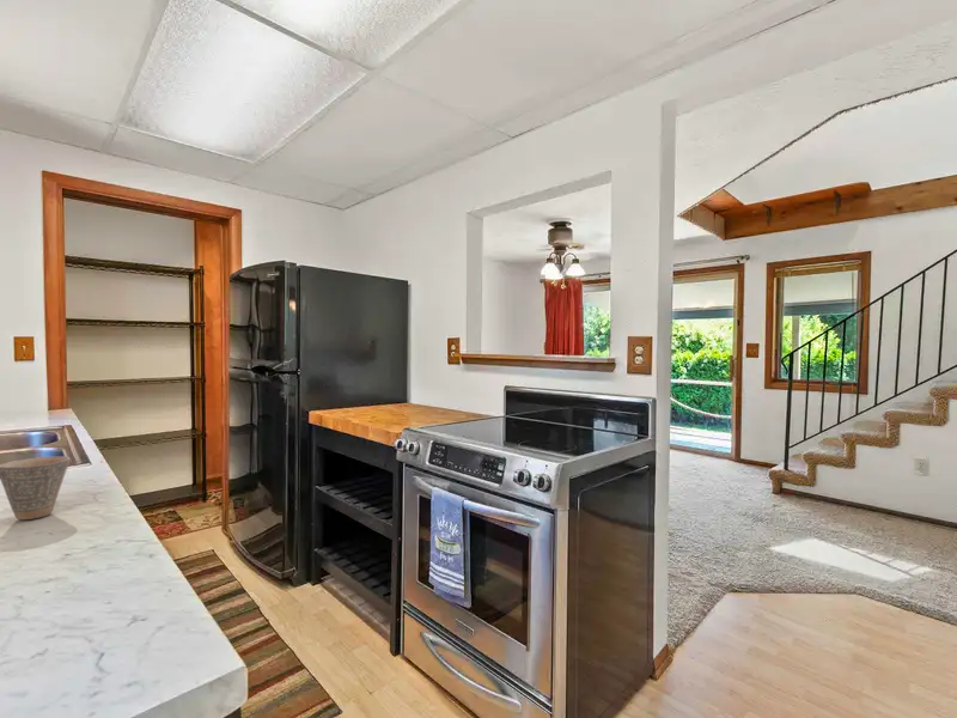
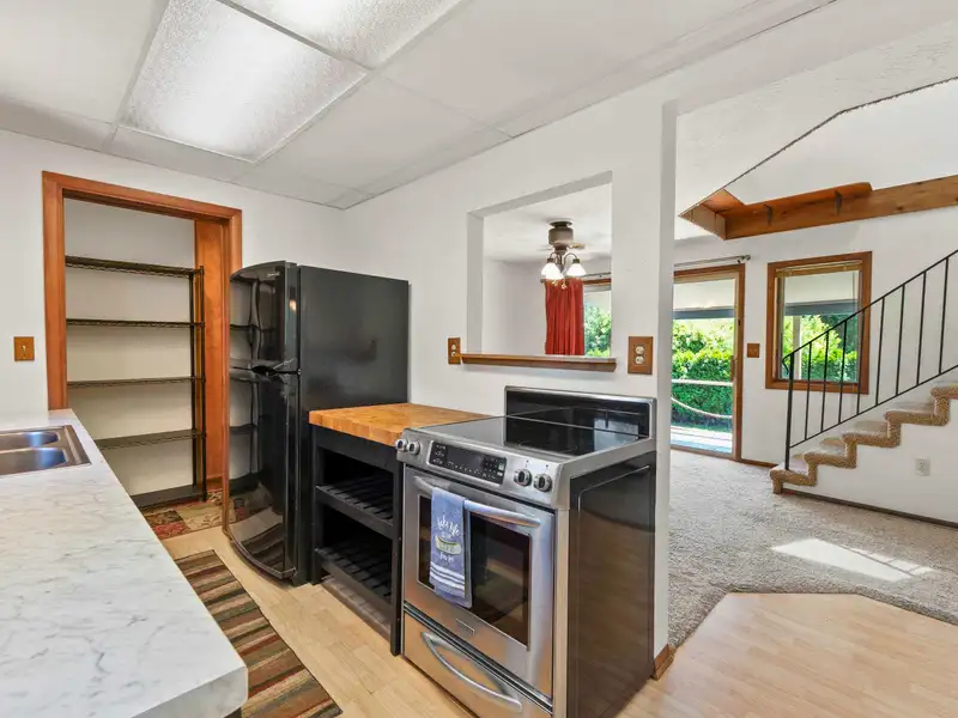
- cup [0,455,72,521]
